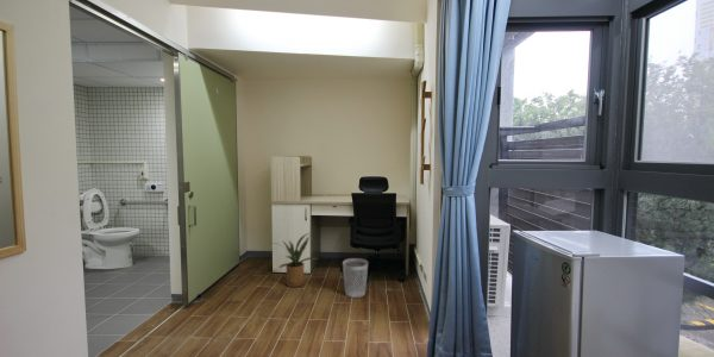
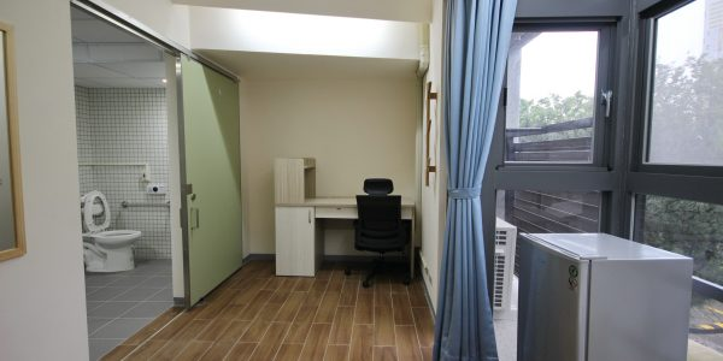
- house plant [268,232,318,288]
- wastebasket [342,257,369,299]
